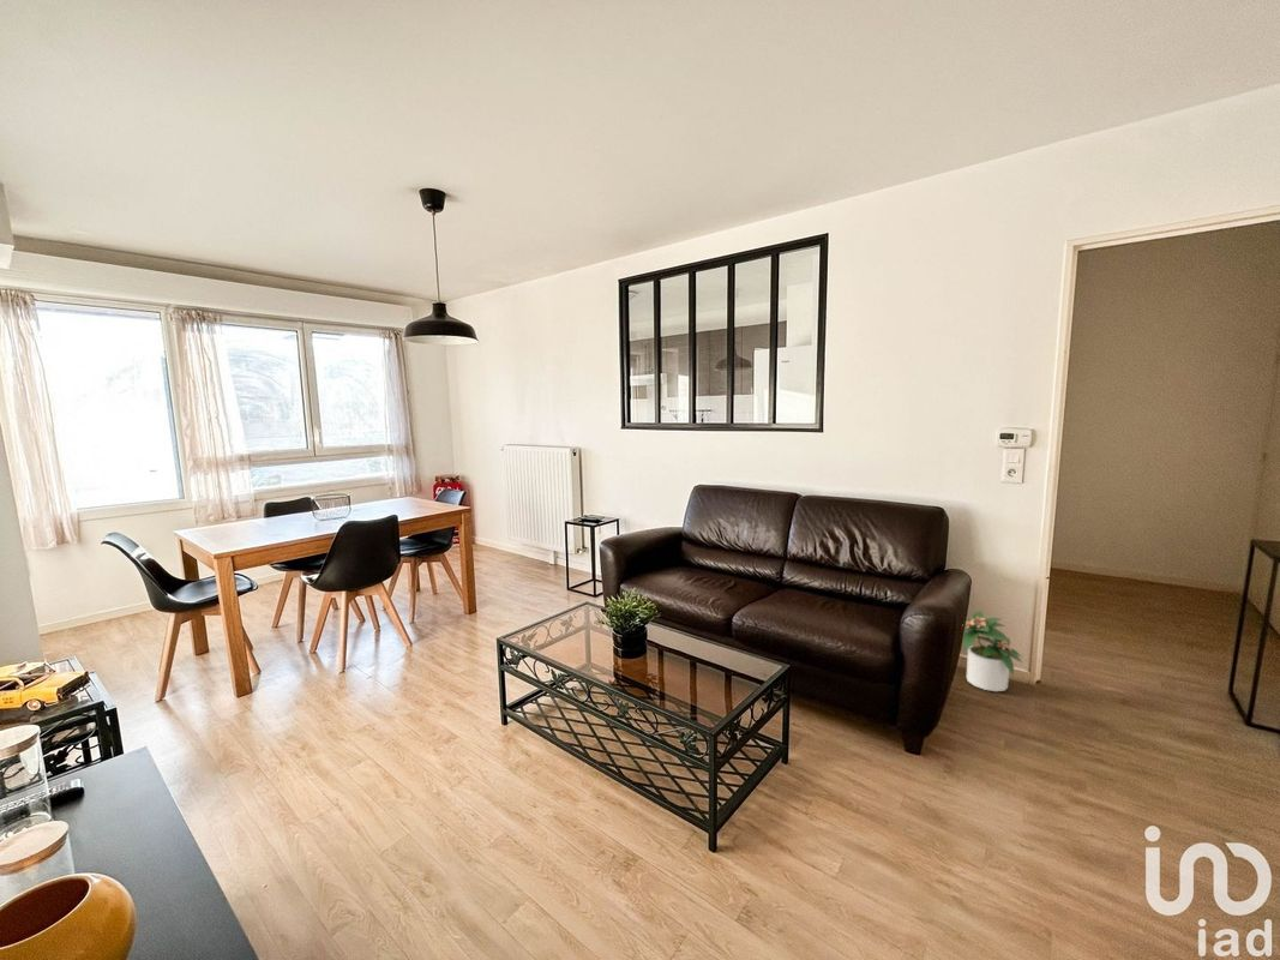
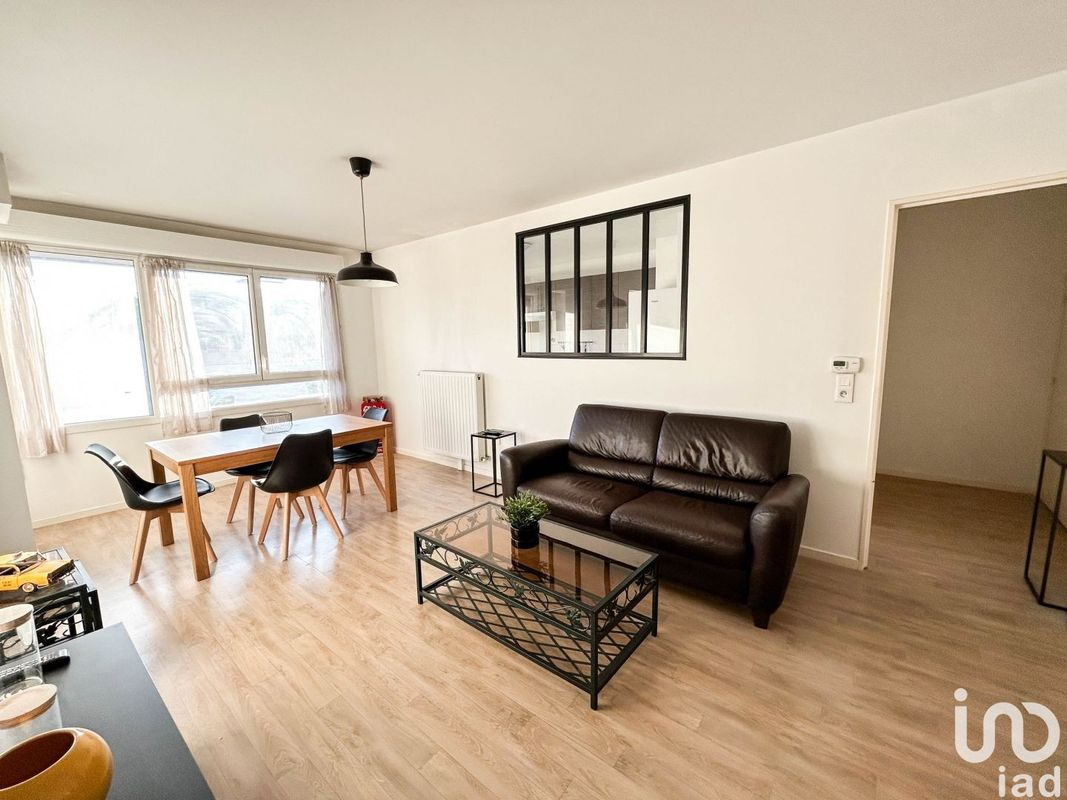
- potted plant [962,610,1023,692]
